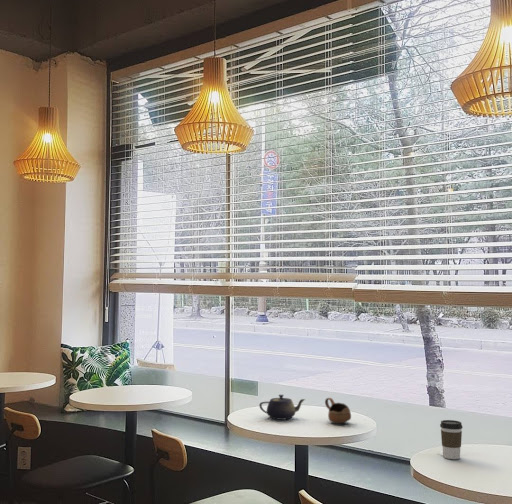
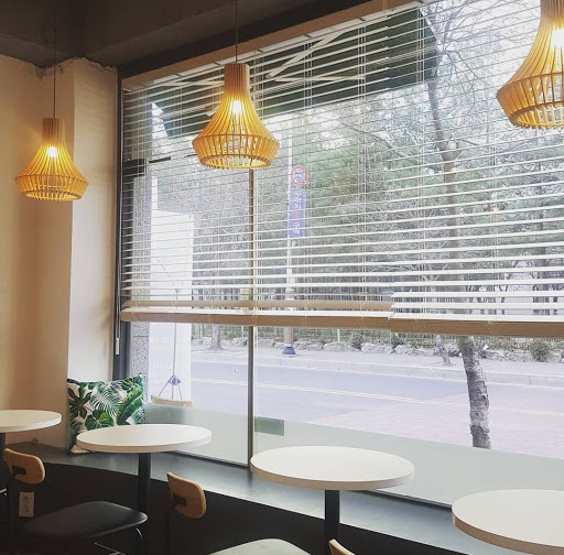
- coffee cup [439,419,463,460]
- cup [324,397,352,424]
- teapot [258,394,306,421]
